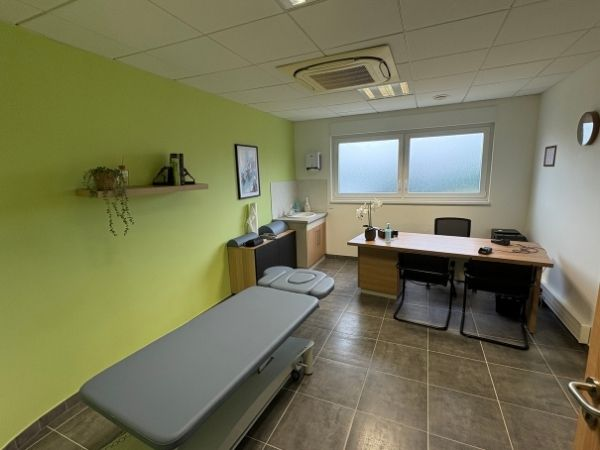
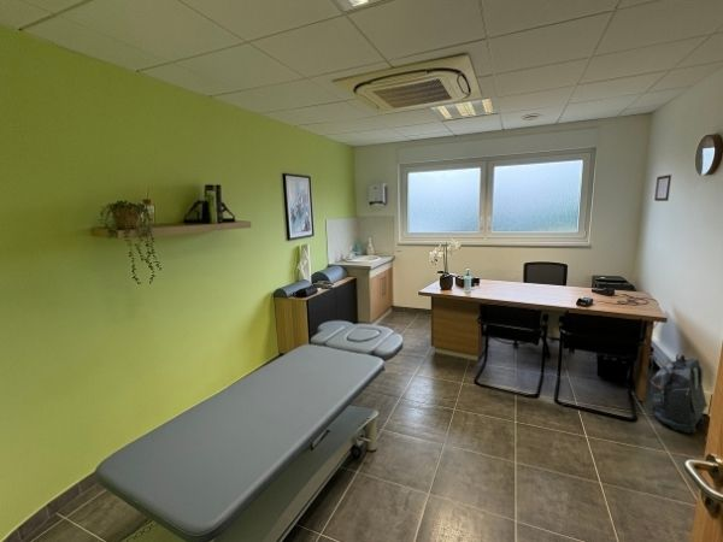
+ backpack [648,353,709,435]
